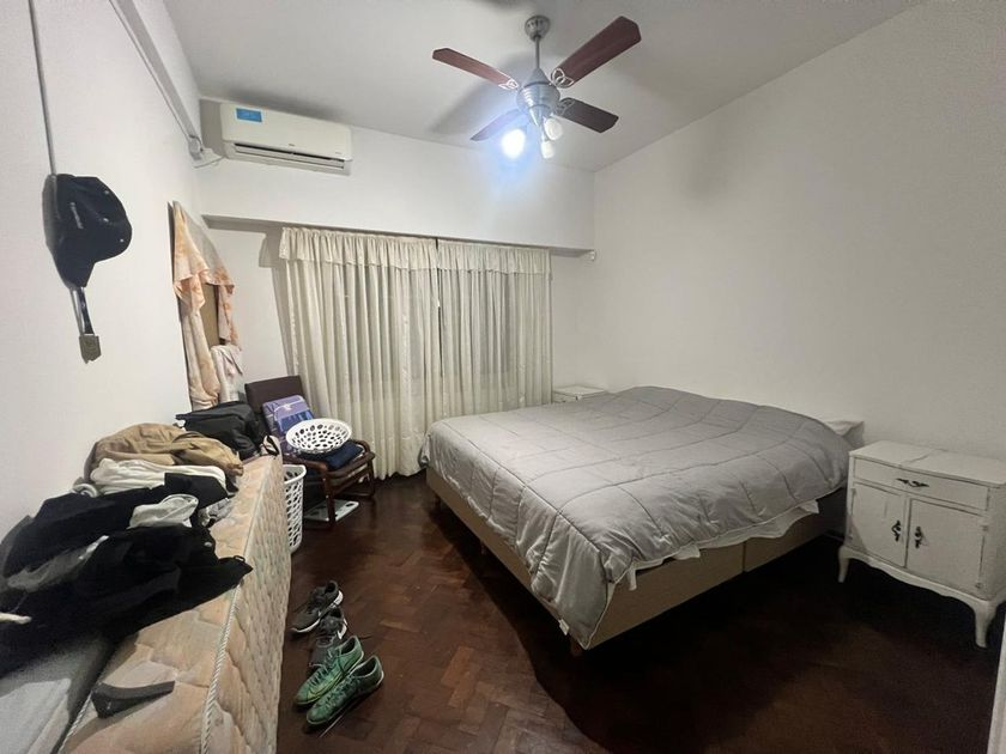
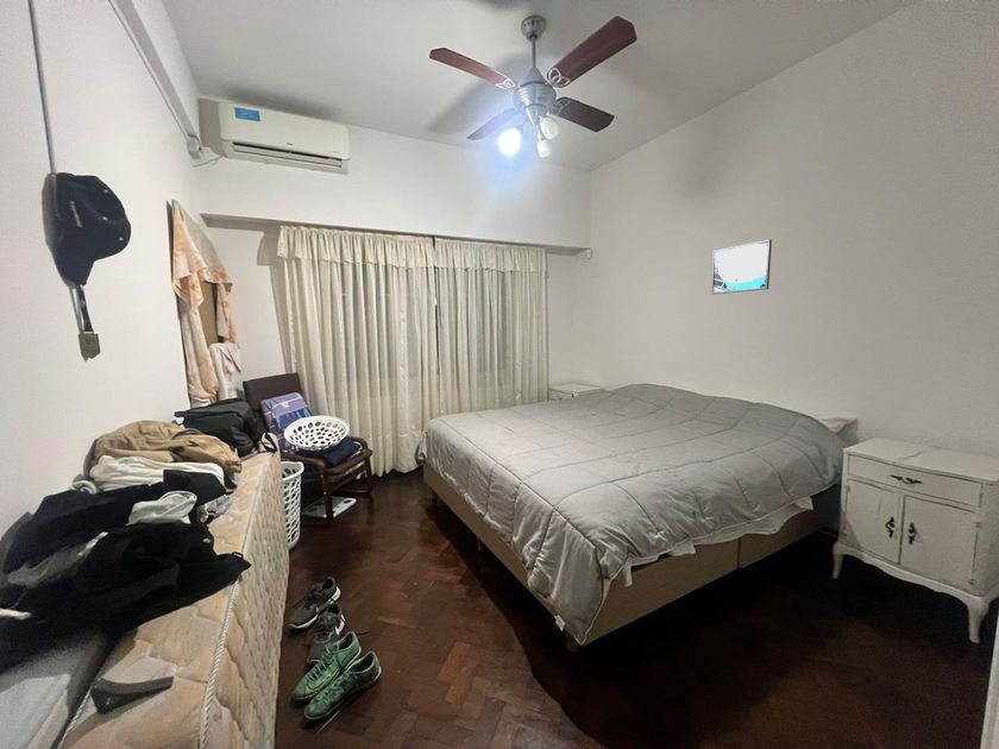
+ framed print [710,238,773,296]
